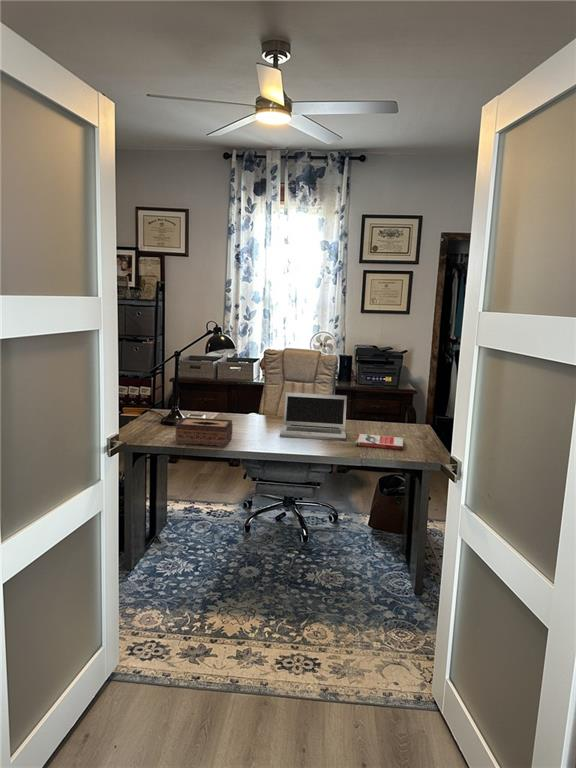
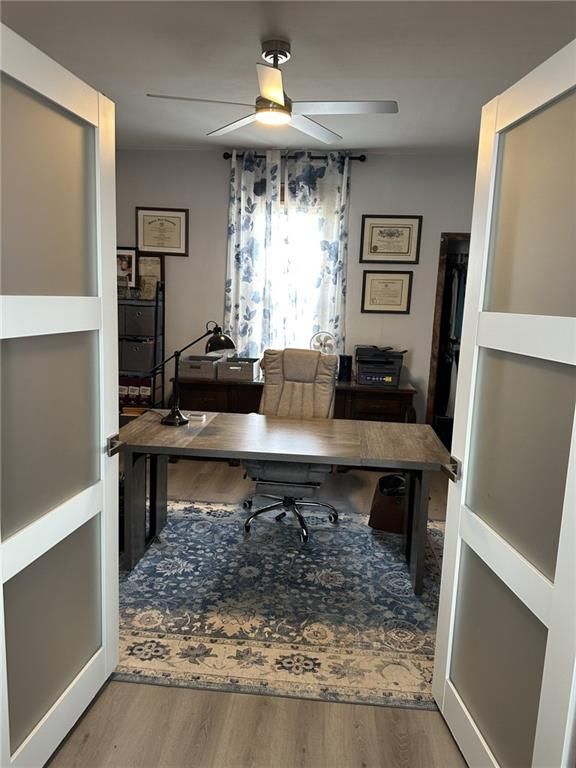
- tissue box [174,416,234,448]
- laptop [279,391,348,441]
- book [354,433,404,451]
